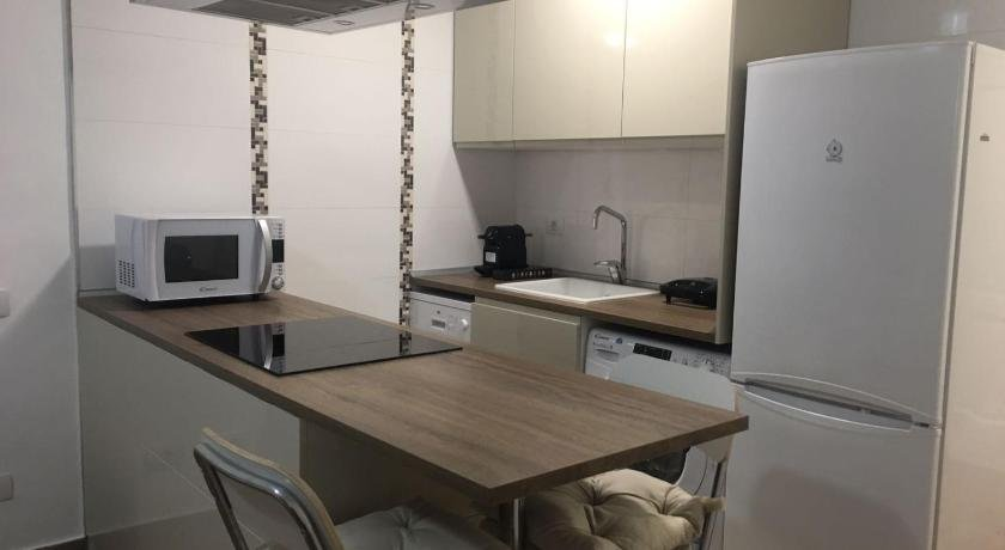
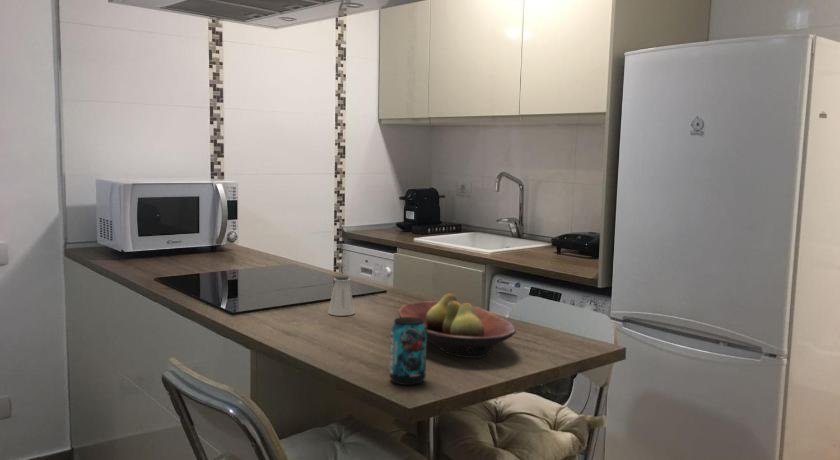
+ beverage can [389,317,428,386]
+ saltshaker [327,274,356,317]
+ fruit bowl [397,292,517,359]
